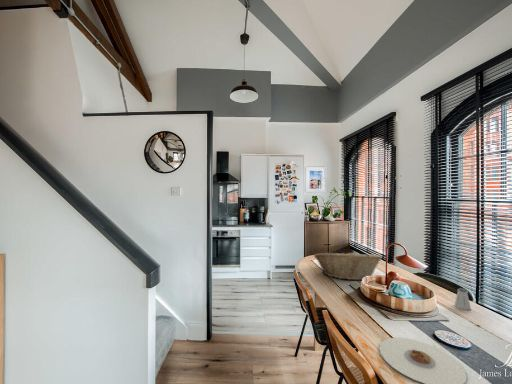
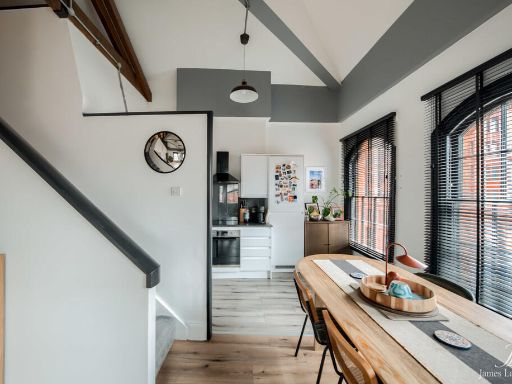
- plate [378,337,468,384]
- saltshaker [453,287,472,311]
- fruit basket [313,252,383,281]
